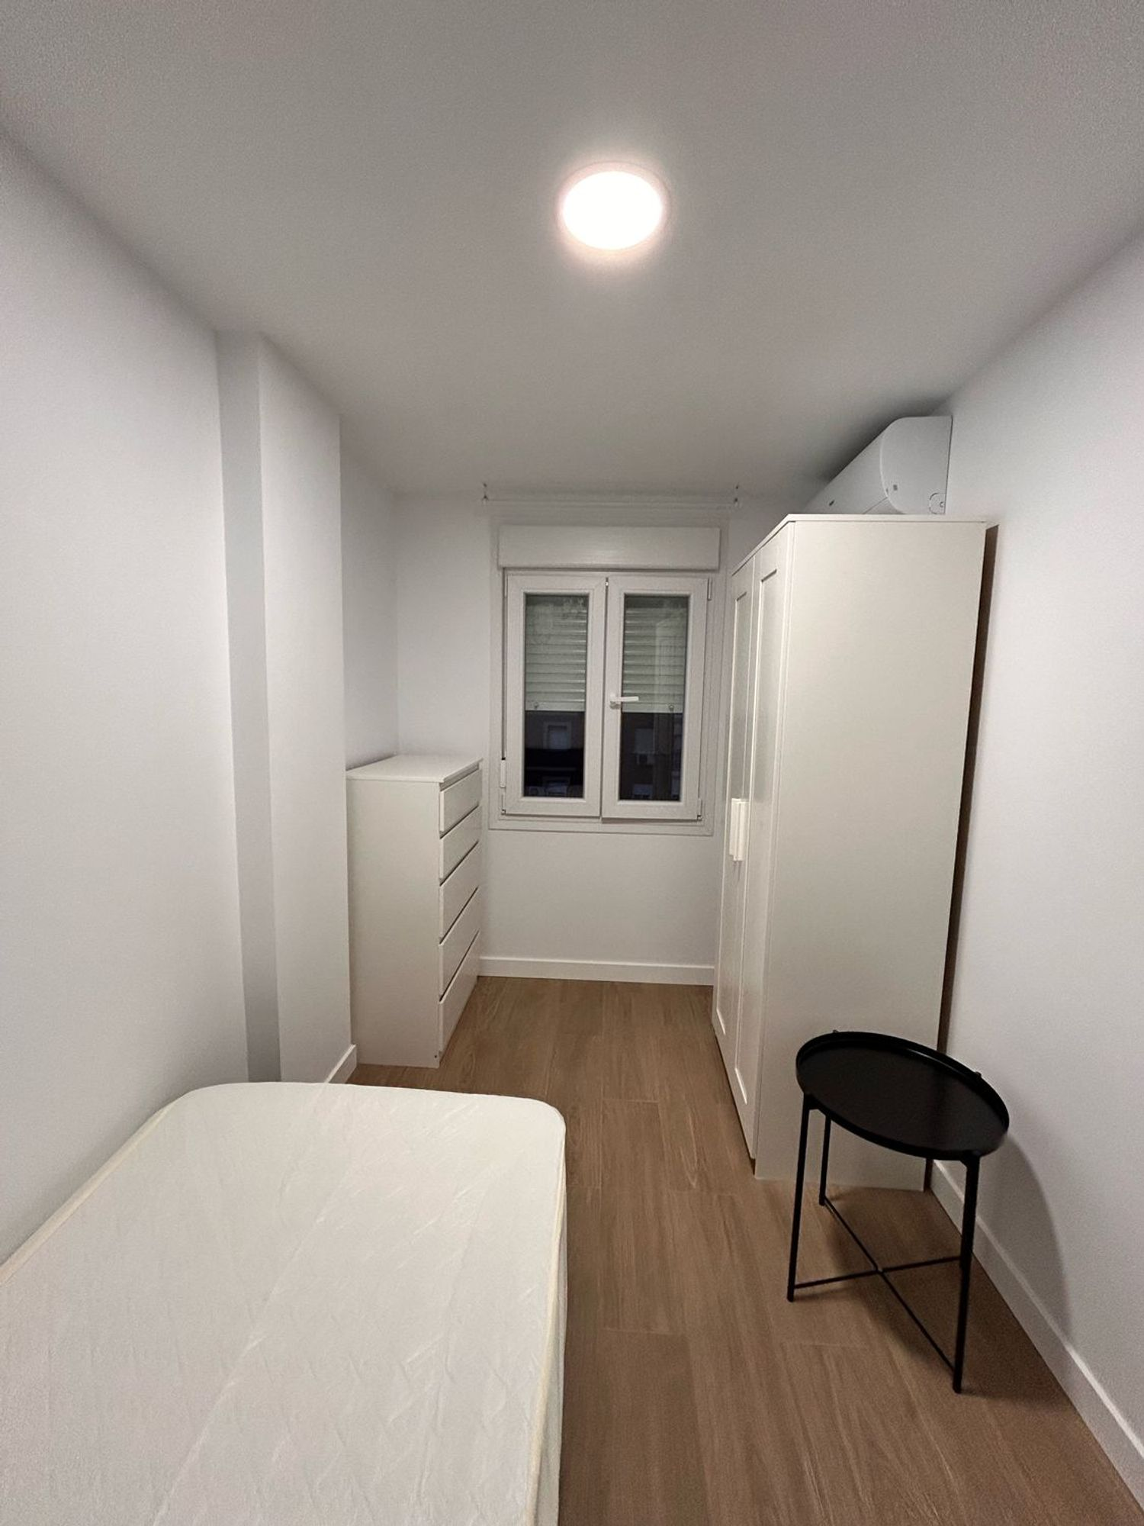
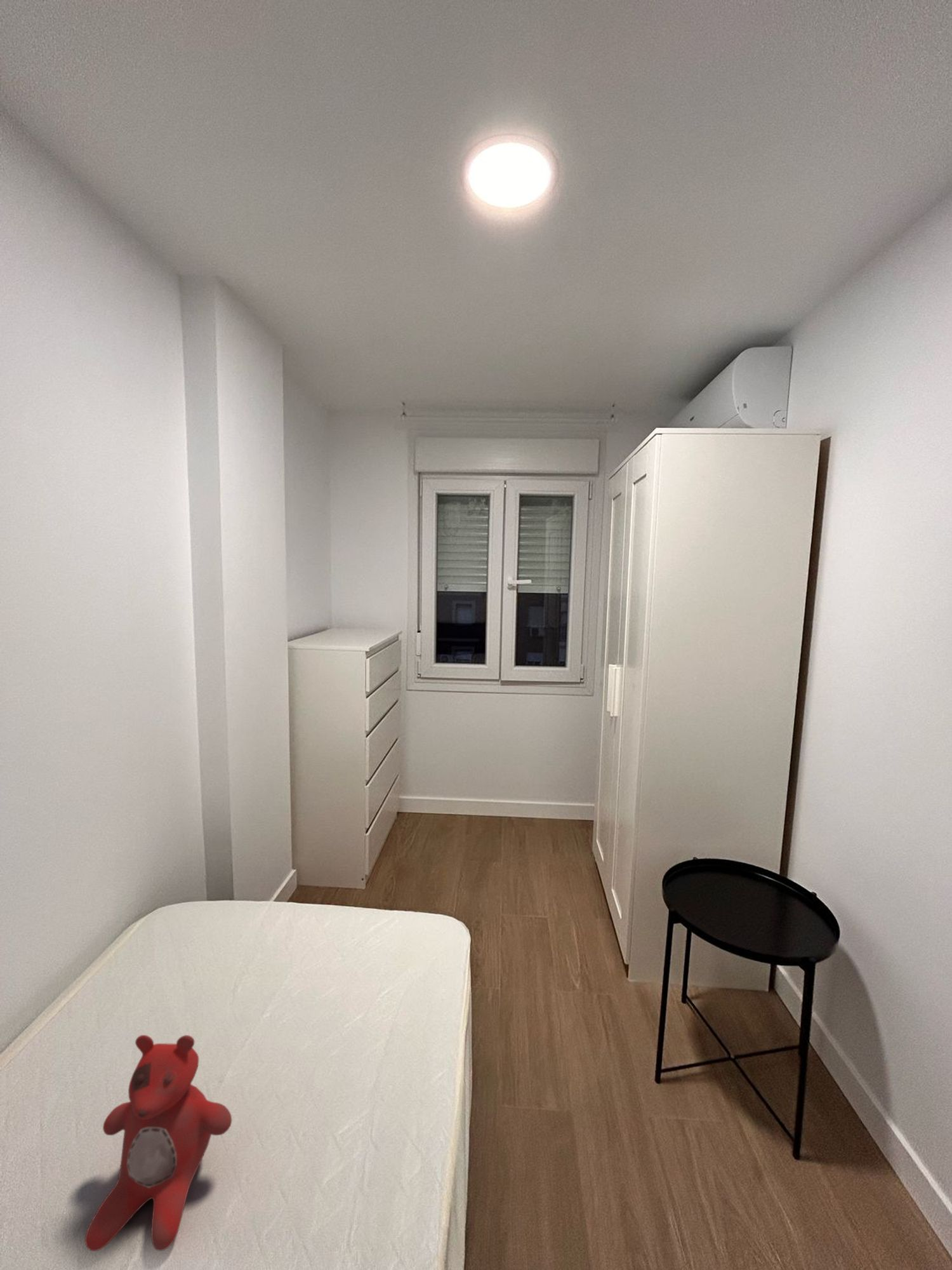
+ stuffed bear [84,1034,232,1252]
